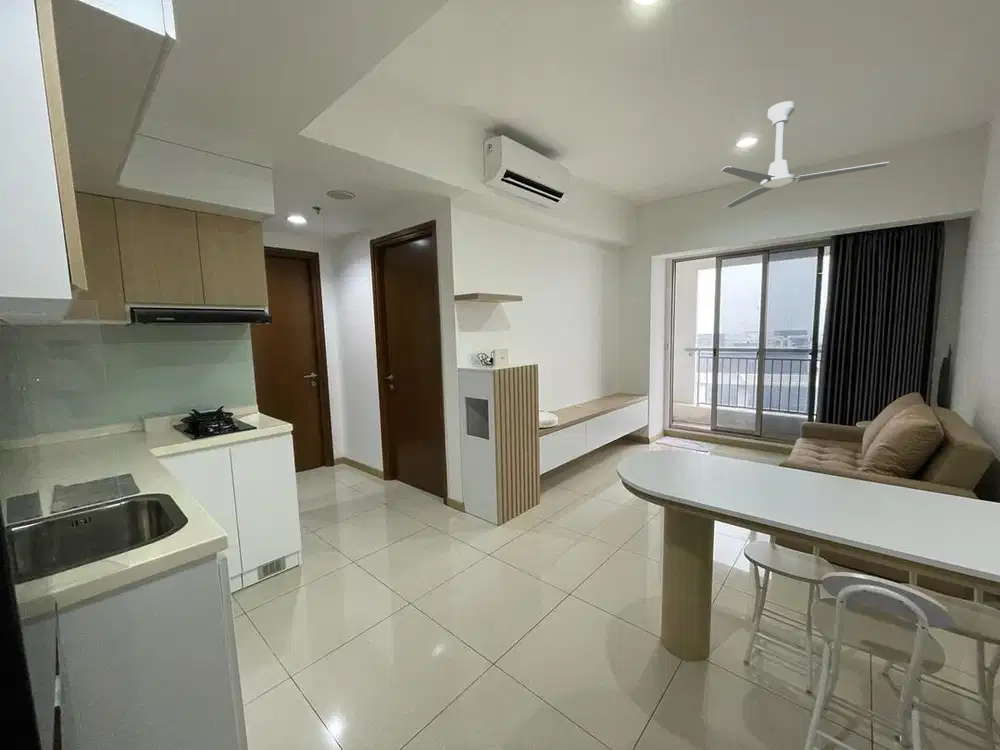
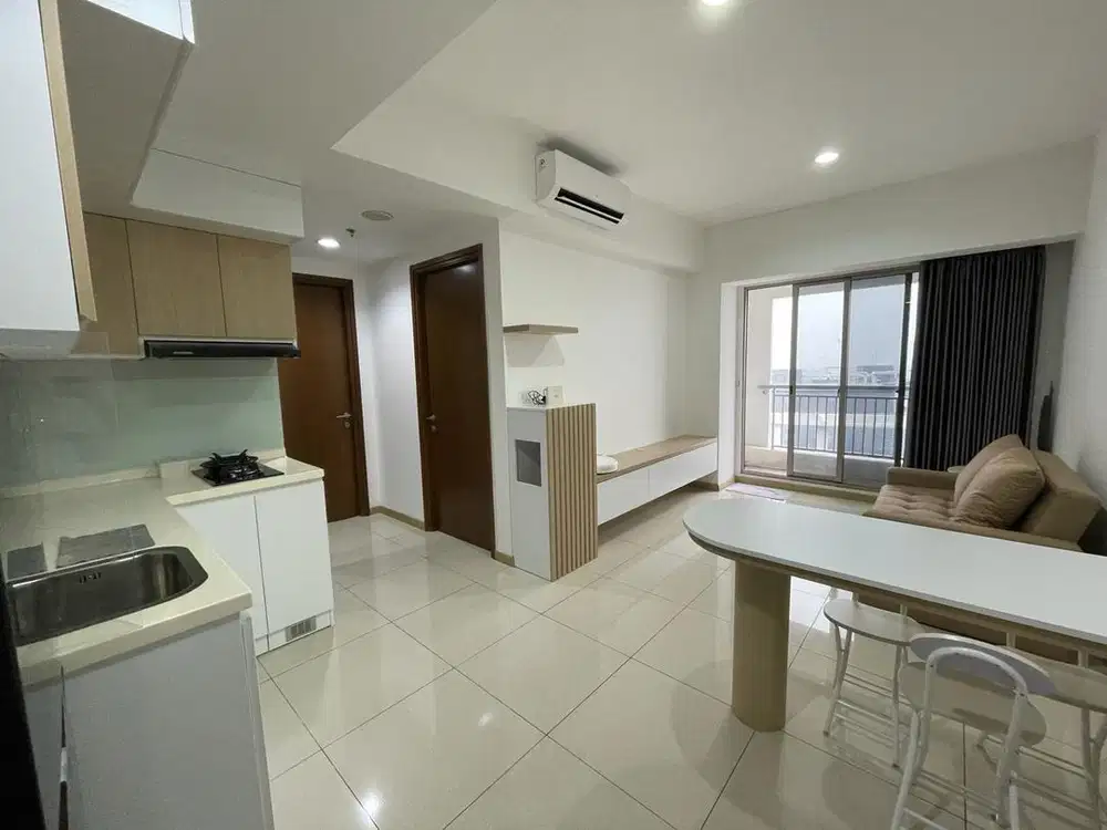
- ceiling fan [720,100,890,209]
